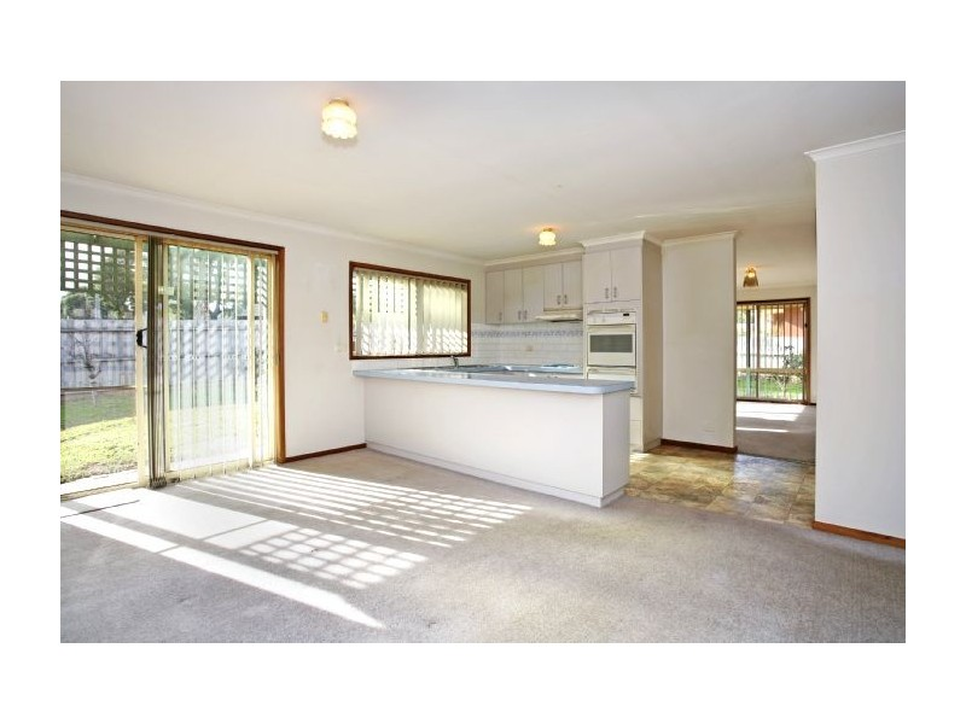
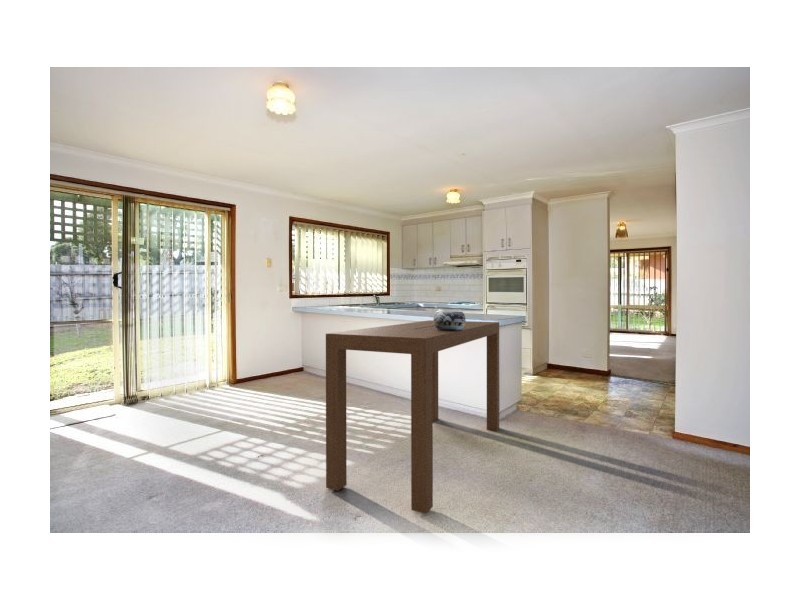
+ decorative bowl [433,310,466,331]
+ dining table [325,319,500,515]
